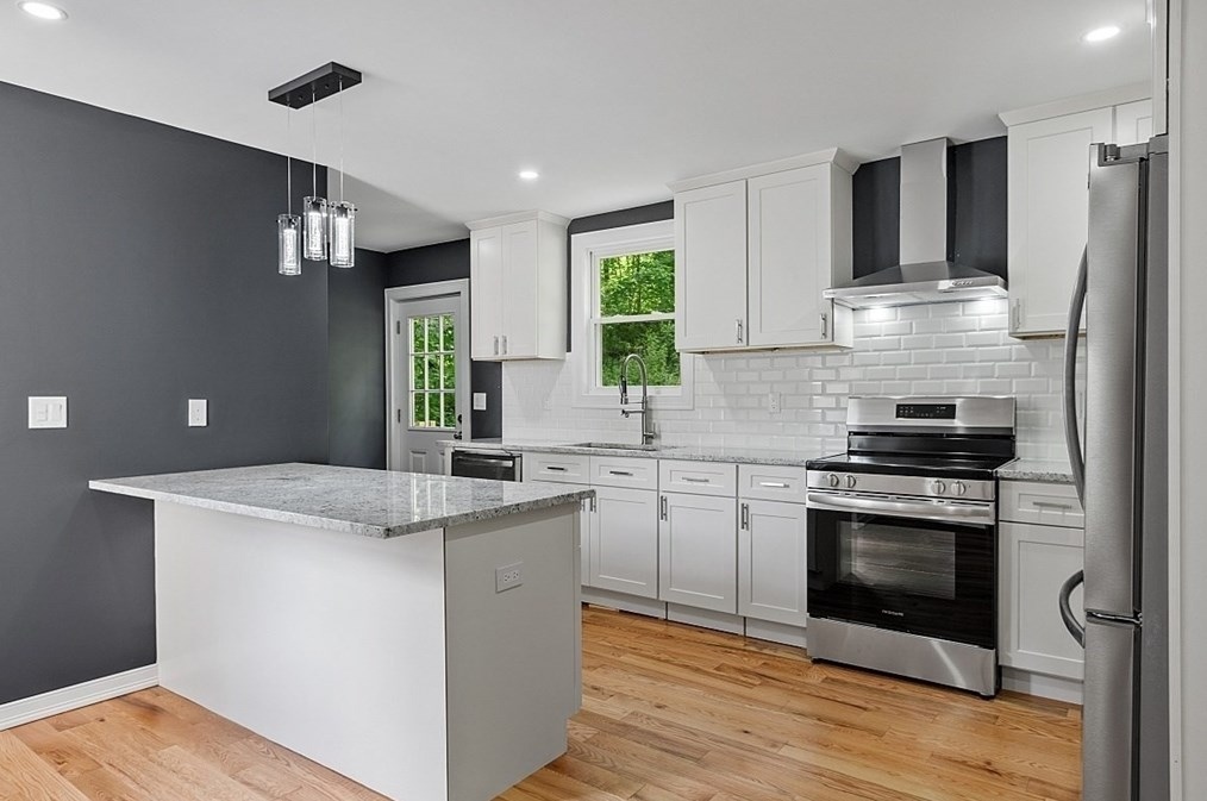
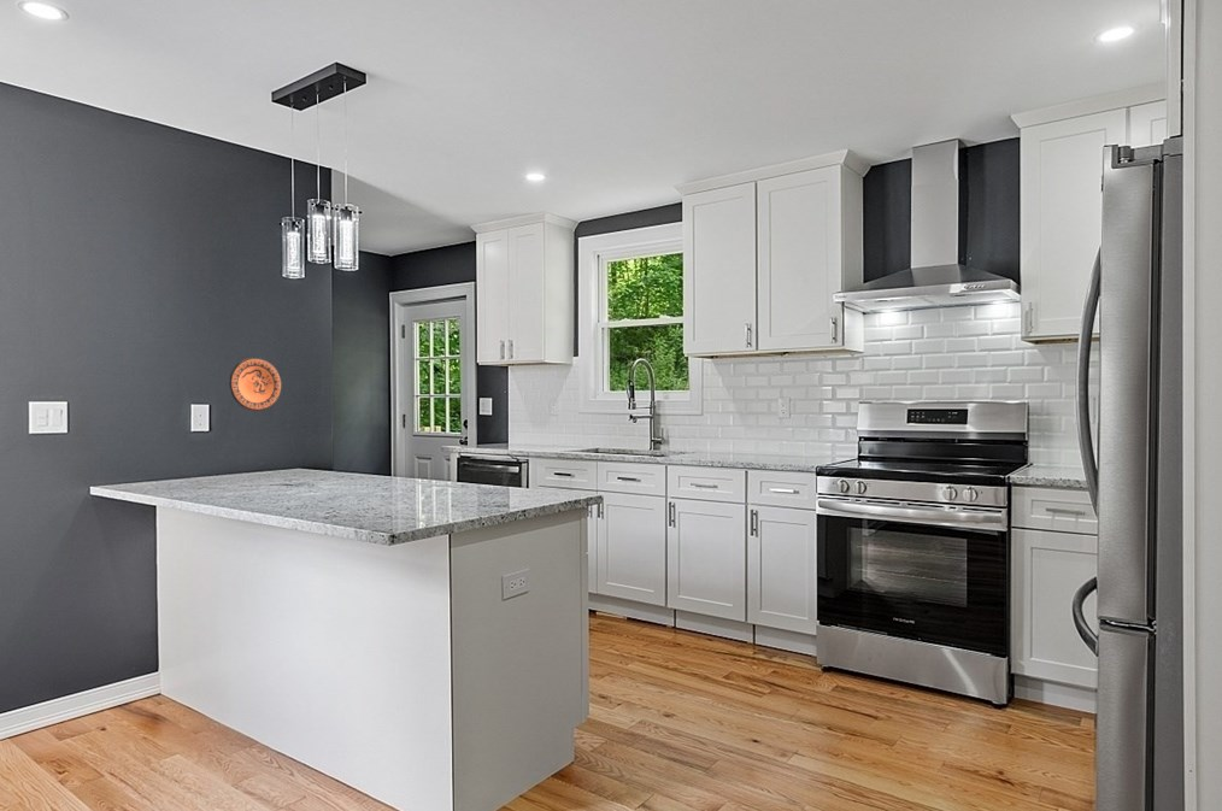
+ decorative plate [228,357,283,412]
